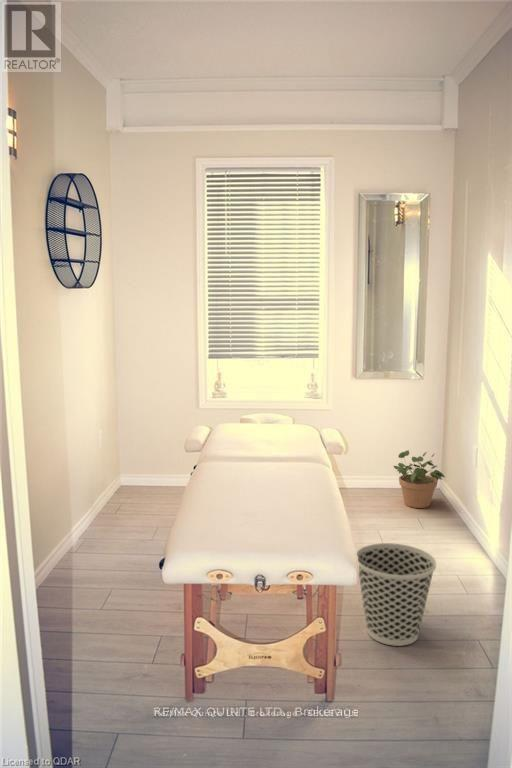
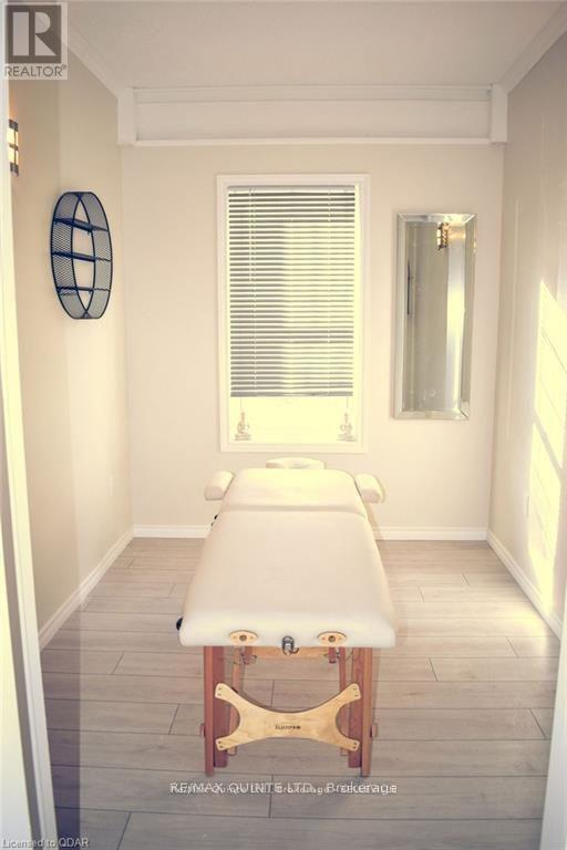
- wastebasket [356,542,437,647]
- potted plant [393,449,446,509]
